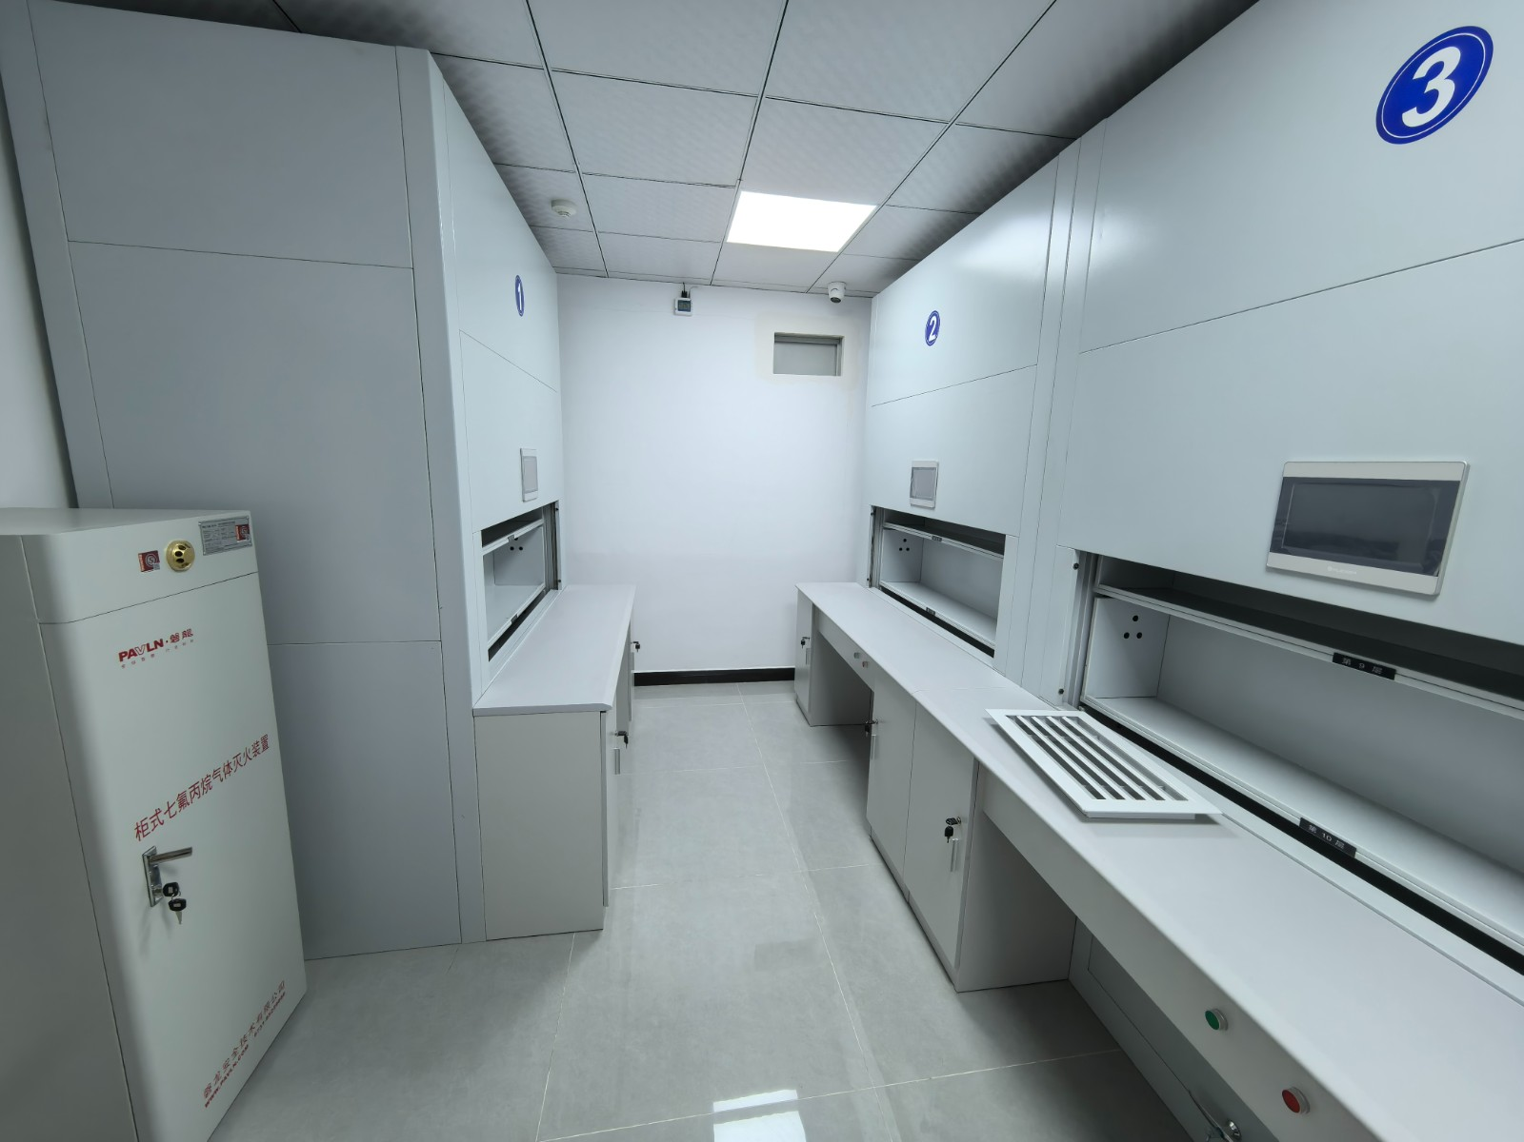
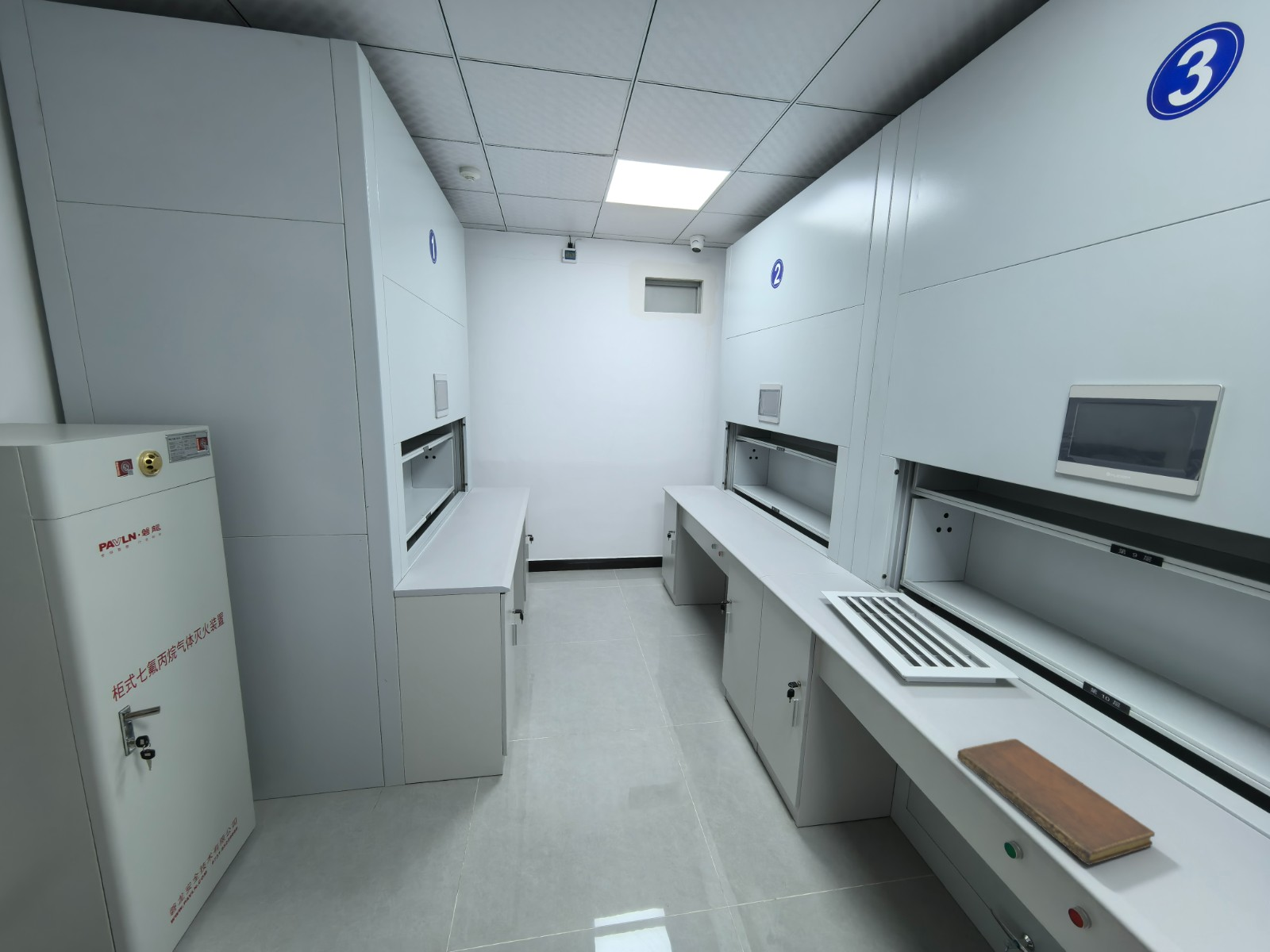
+ notebook [956,738,1156,866]
